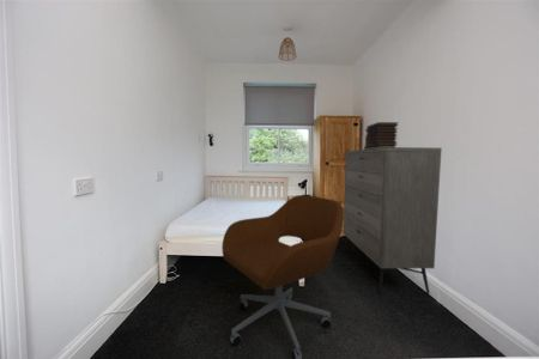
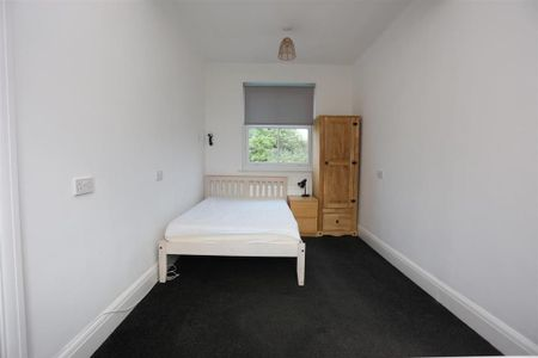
- book stack [363,121,400,150]
- office chair [220,194,344,359]
- dresser [343,146,443,296]
